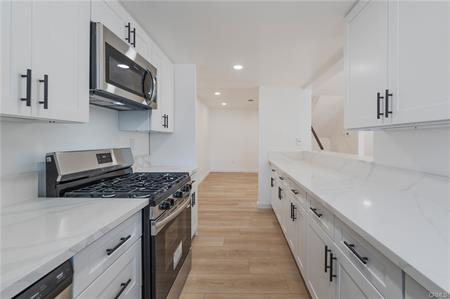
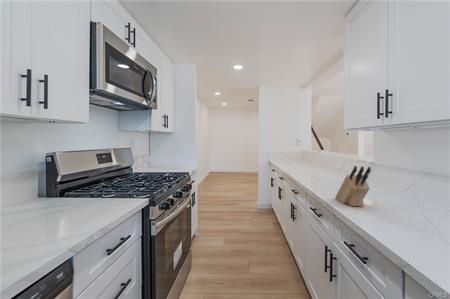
+ knife block [334,165,372,207]
